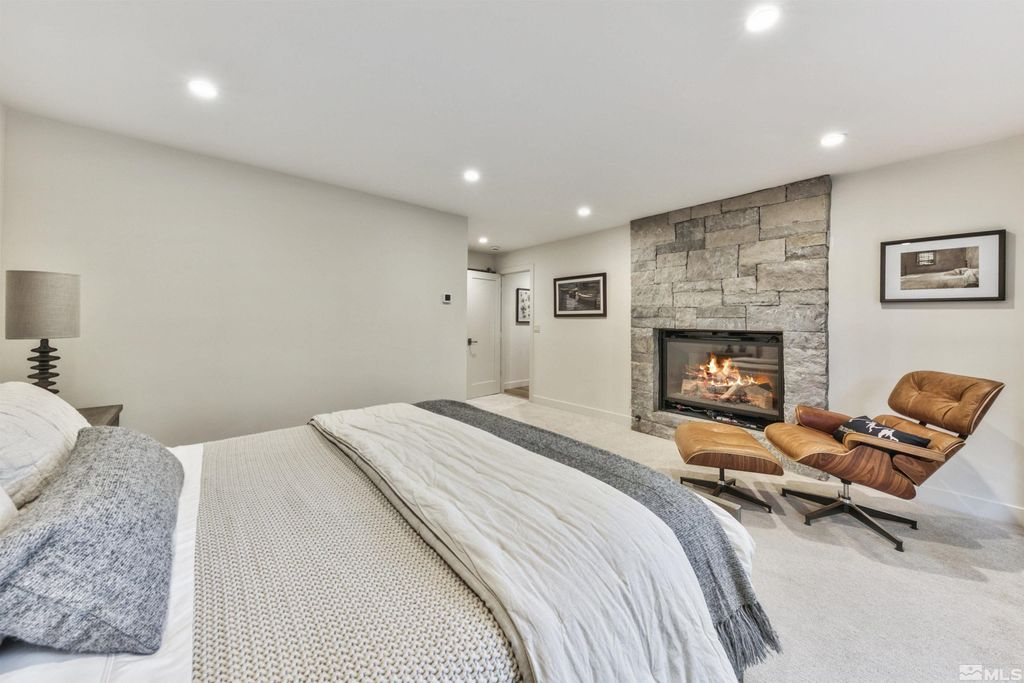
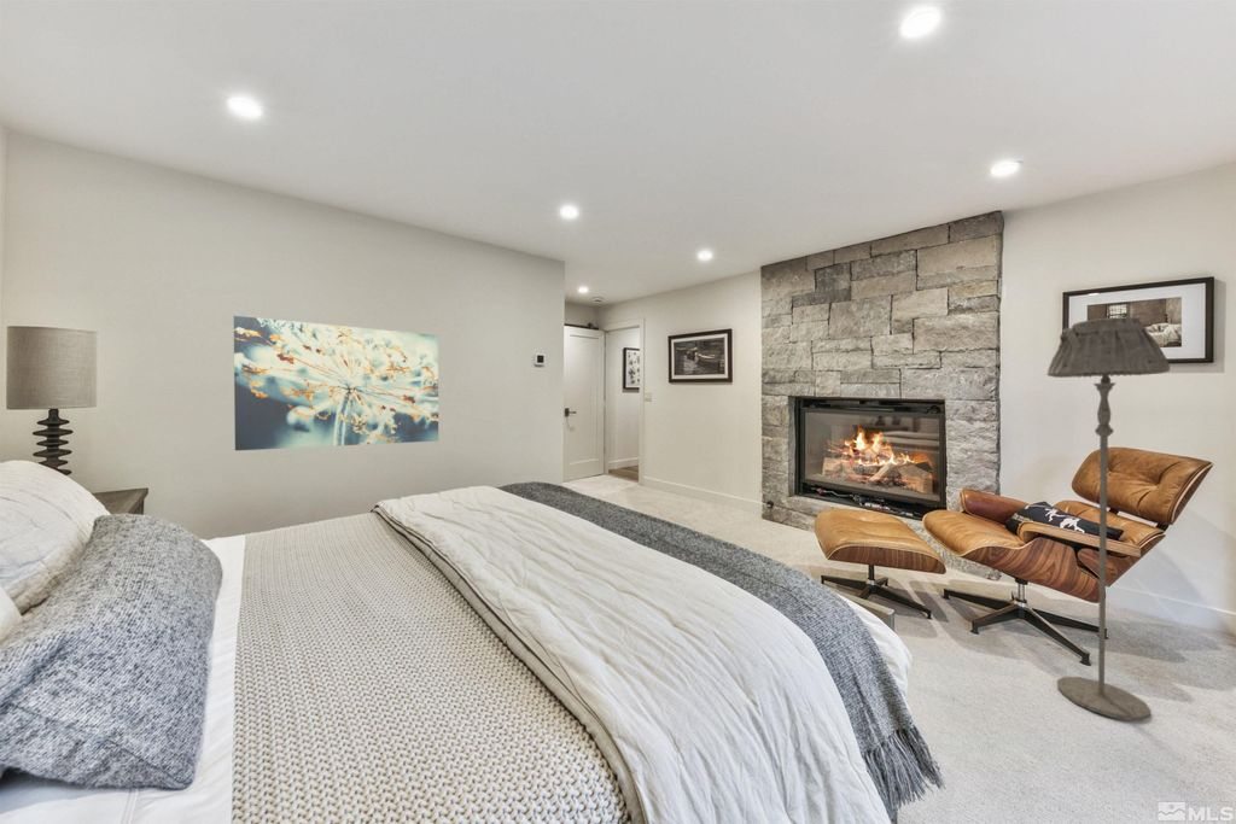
+ floor lamp [1045,316,1171,721]
+ wall art [233,315,439,452]
